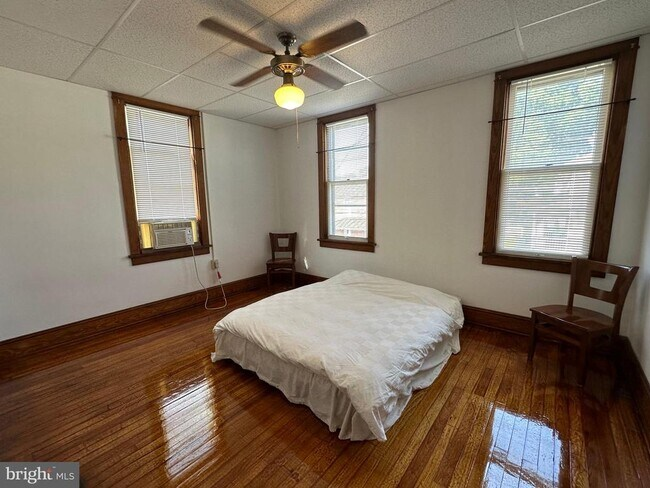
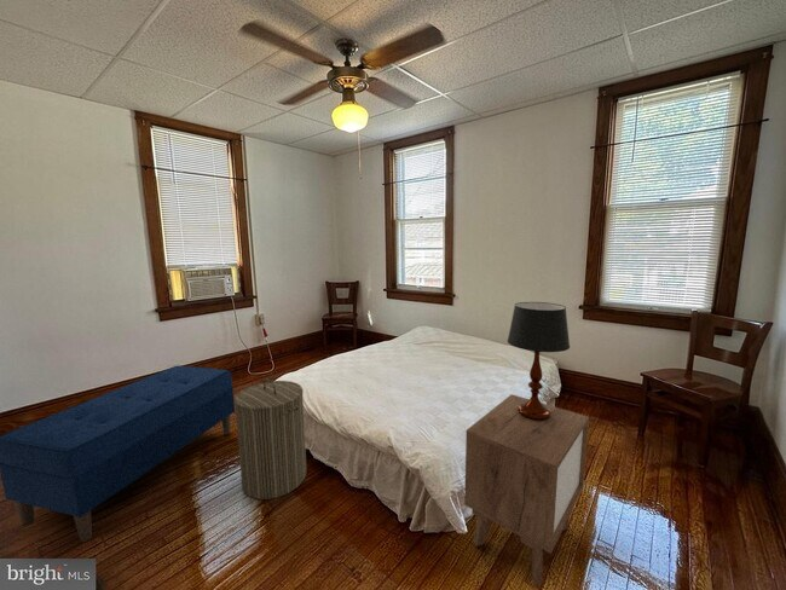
+ bench [0,364,236,543]
+ table lamp [507,301,571,421]
+ laundry hamper [233,377,307,501]
+ nightstand [463,393,590,586]
